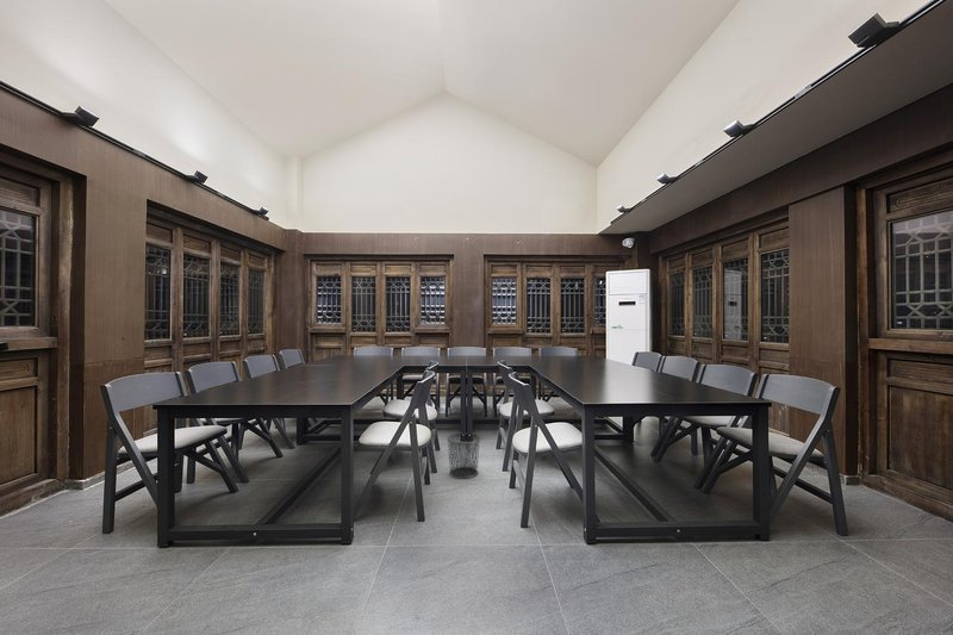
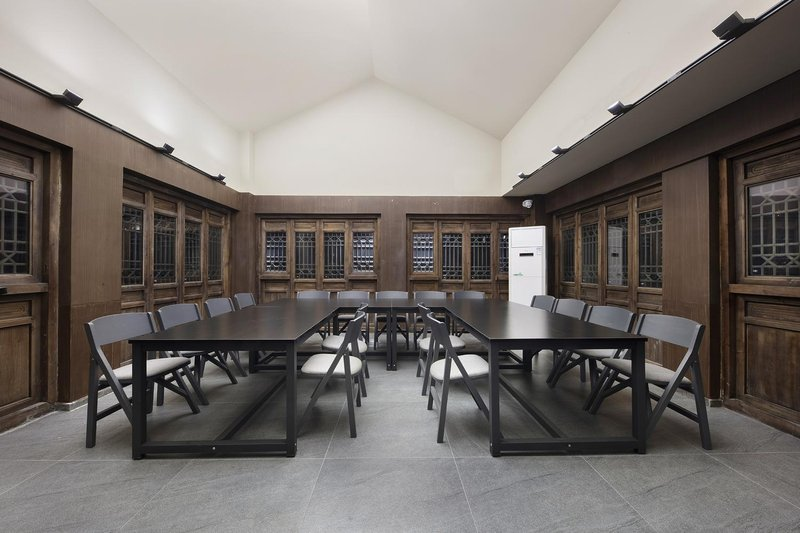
- waste bin [446,431,481,480]
